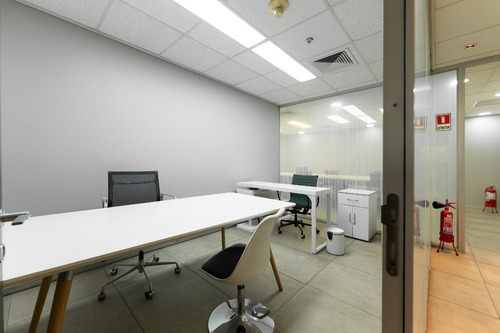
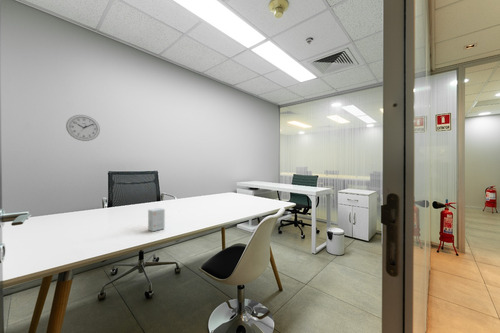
+ wall clock [65,114,101,142]
+ small box [147,207,166,232]
